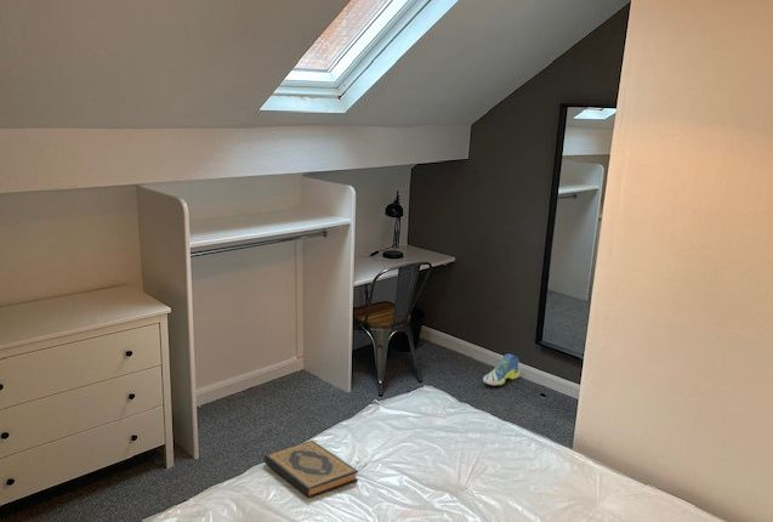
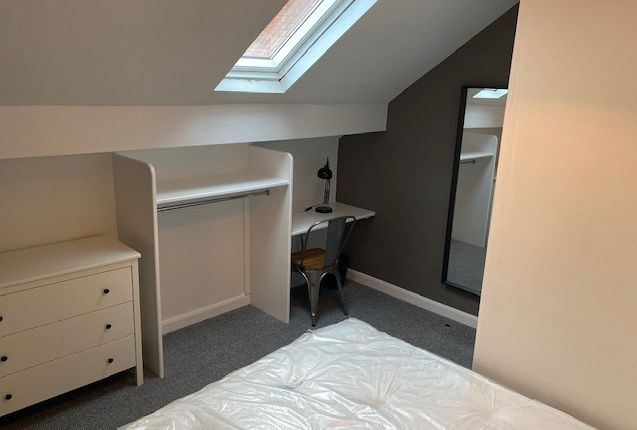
- hardback book [263,439,359,499]
- sneaker [482,352,522,386]
